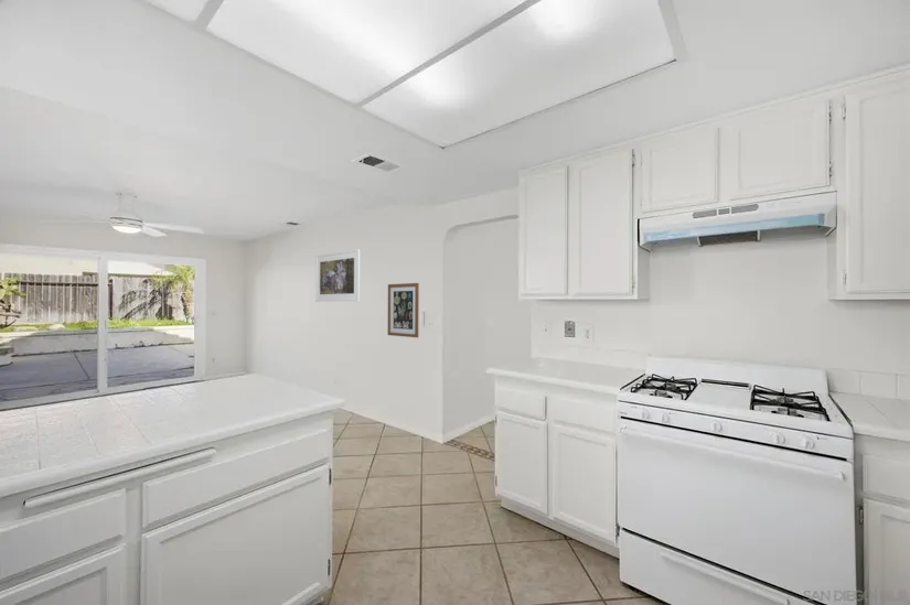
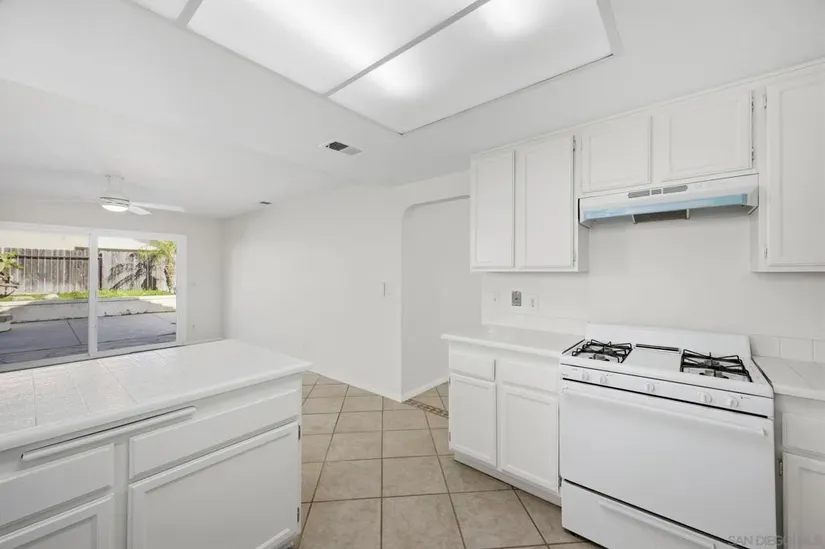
- wall art [387,282,420,338]
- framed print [314,248,361,302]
